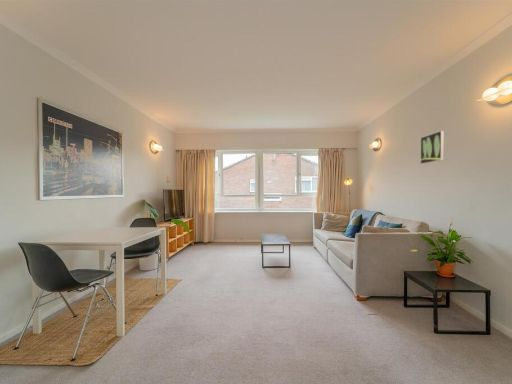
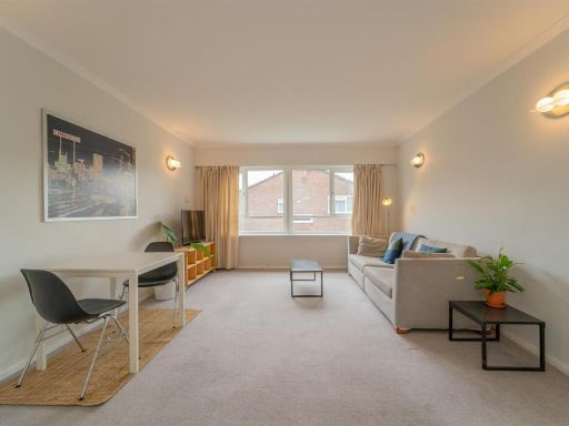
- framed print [420,130,445,165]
